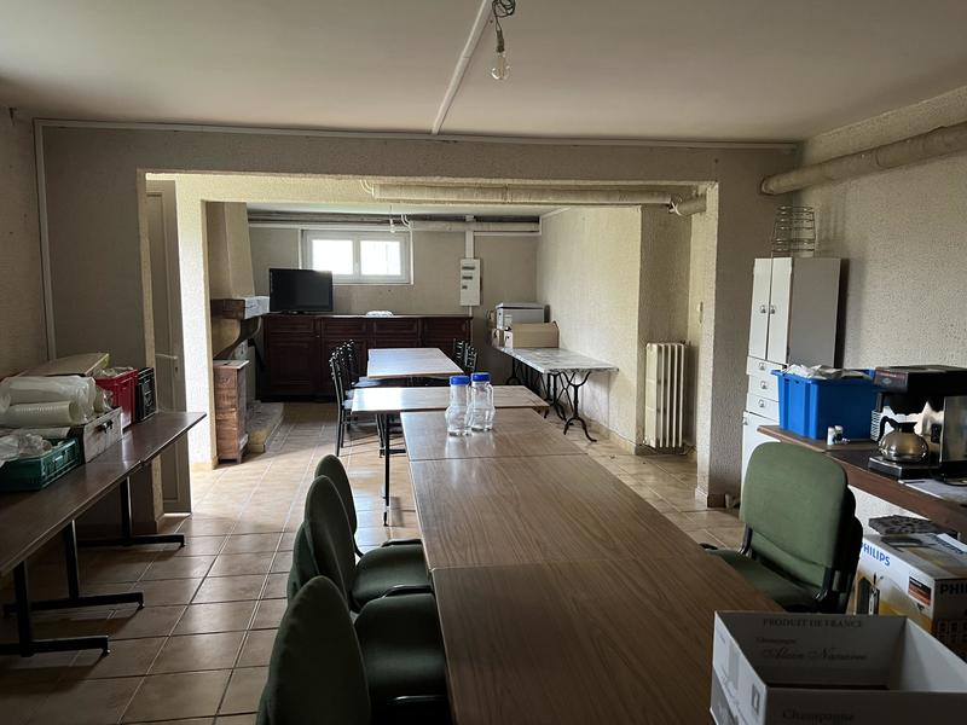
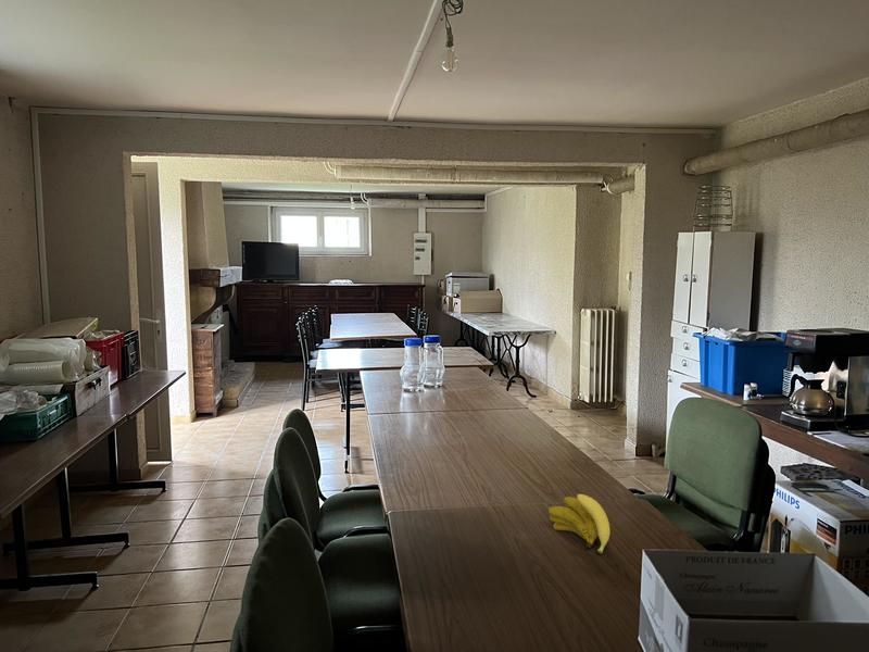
+ banana [546,493,610,555]
